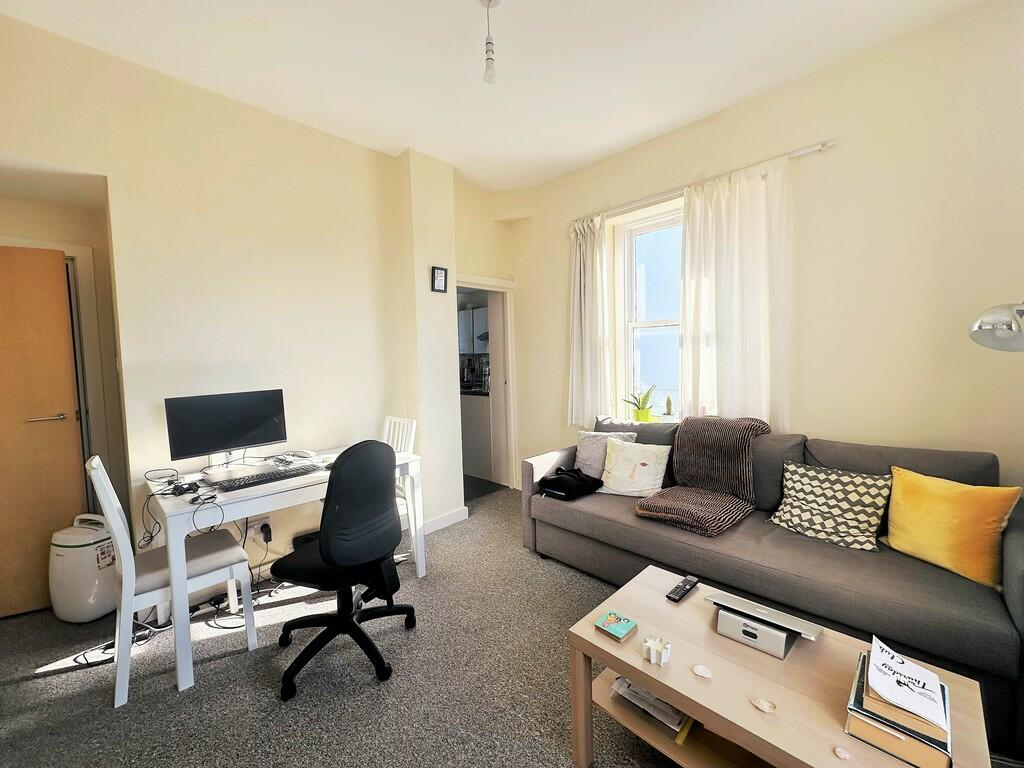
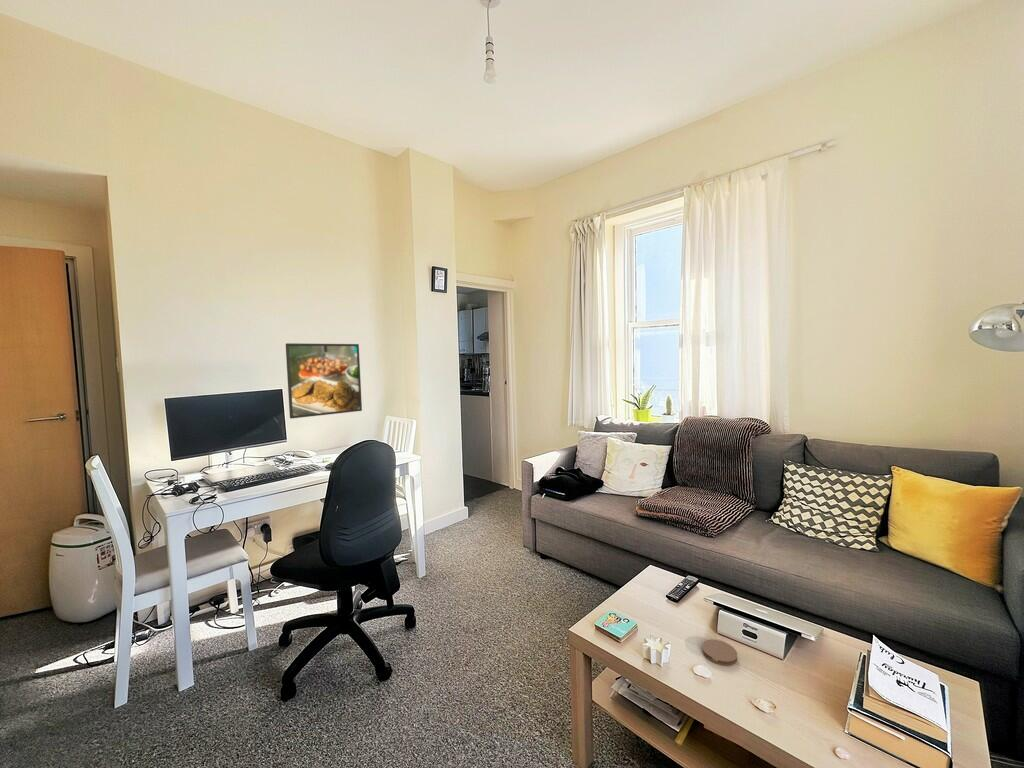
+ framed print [285,342,363,420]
+ coaster [701,638,738,667]
